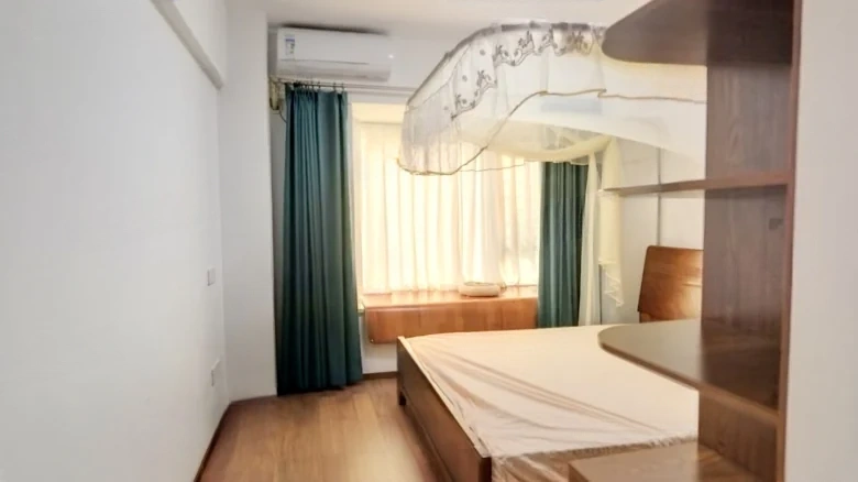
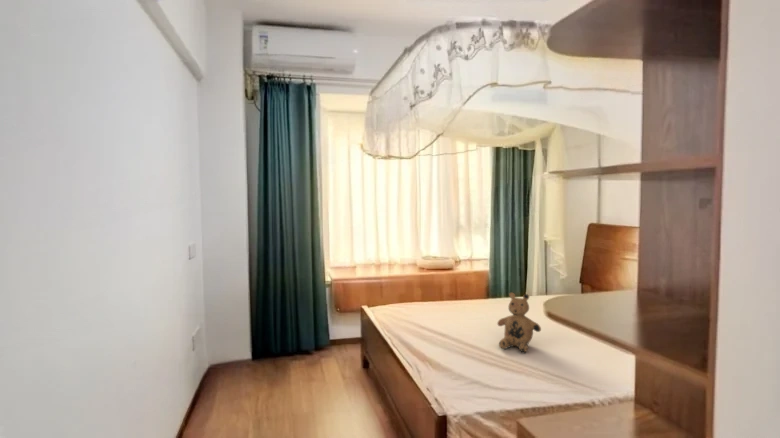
+ teddy bear [496,292,542,354]
